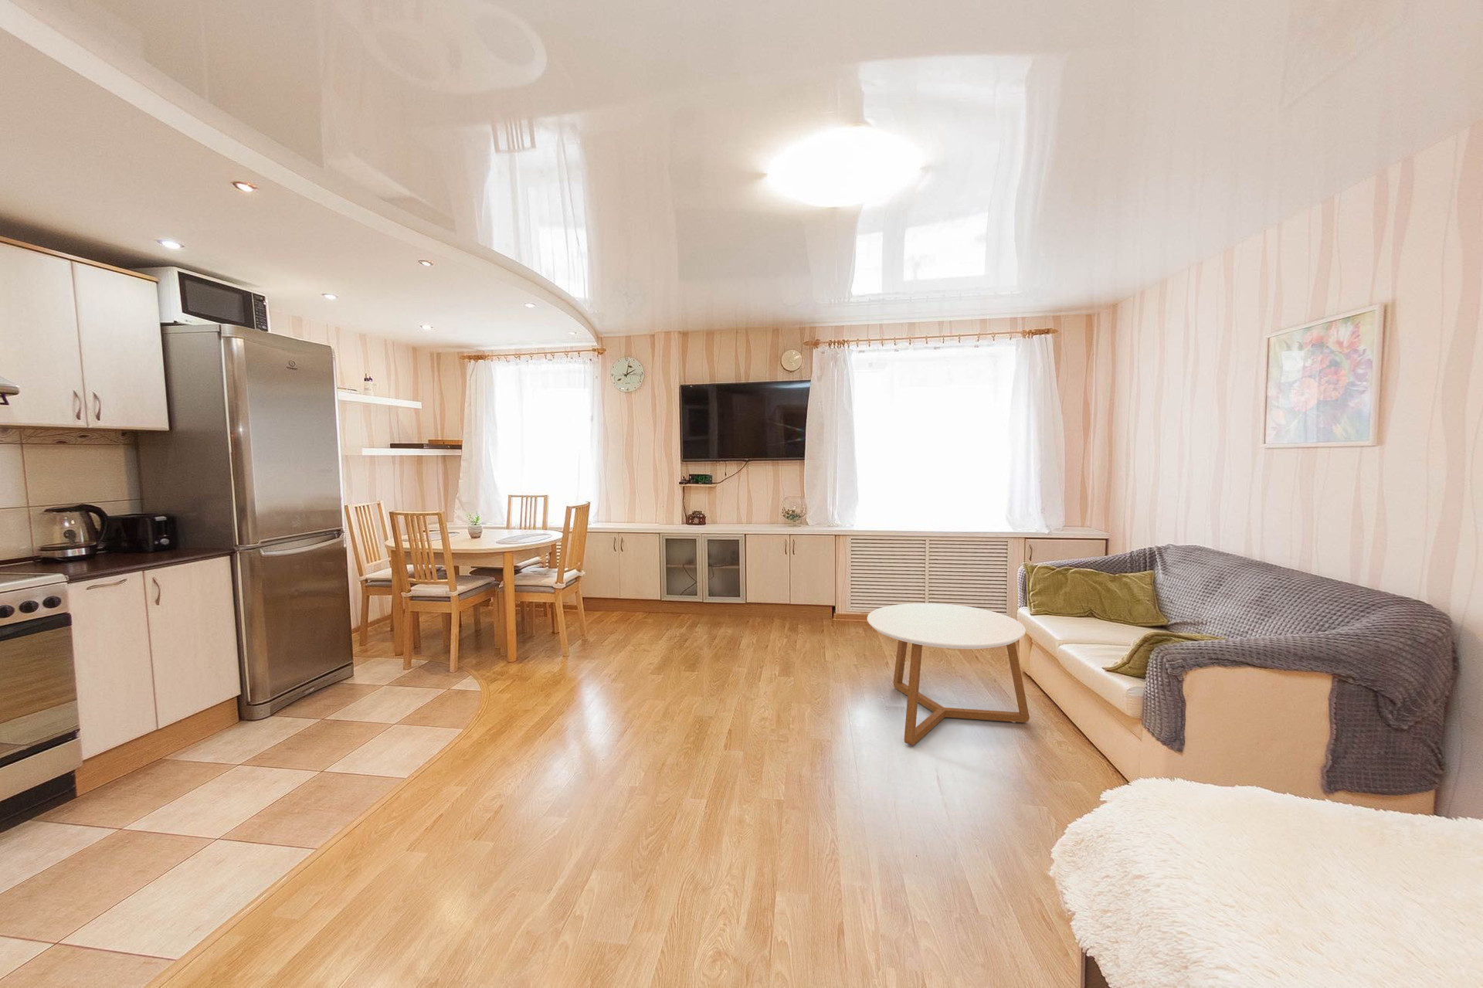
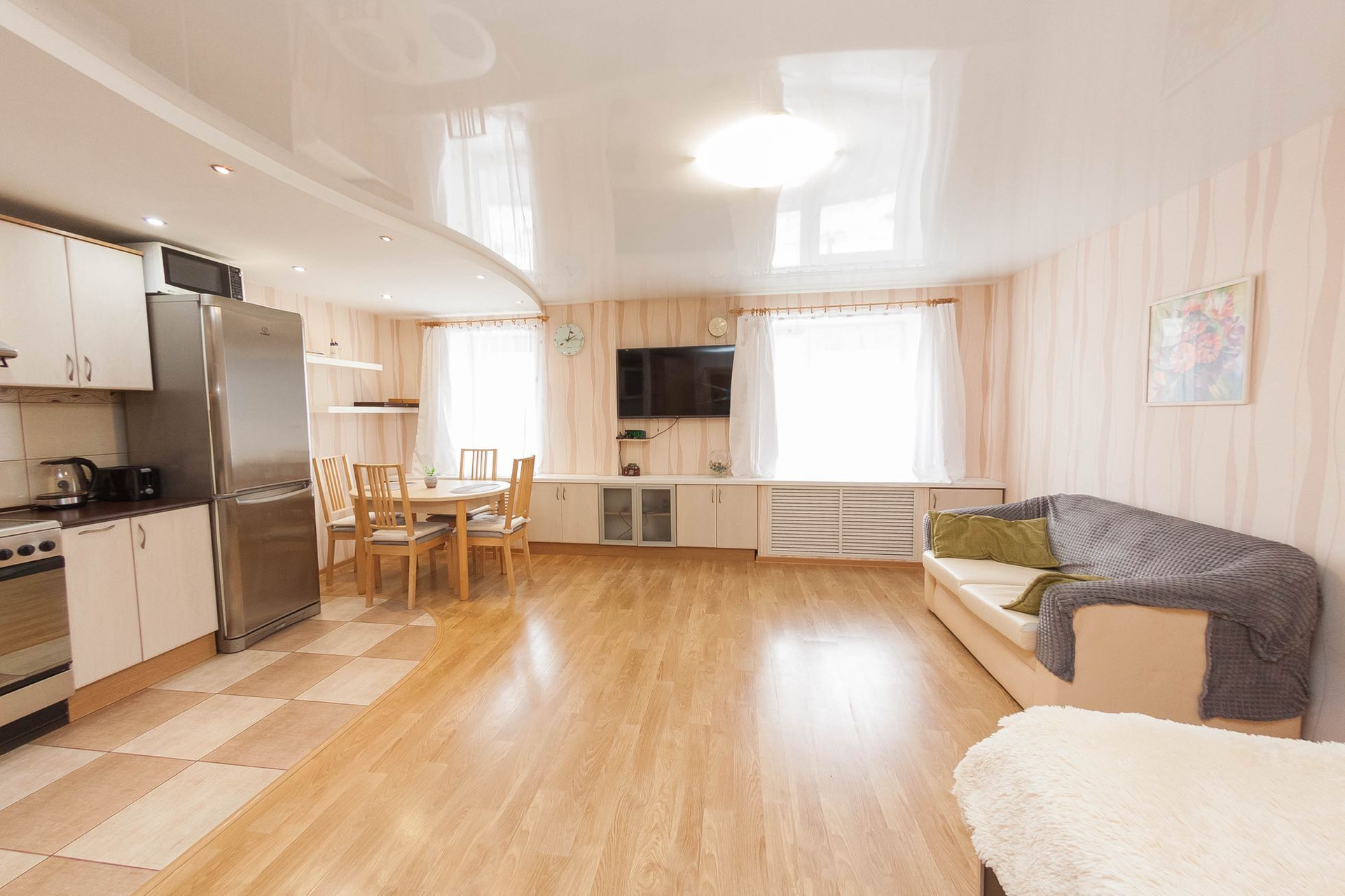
- coffee table [867,602,1030,747]
